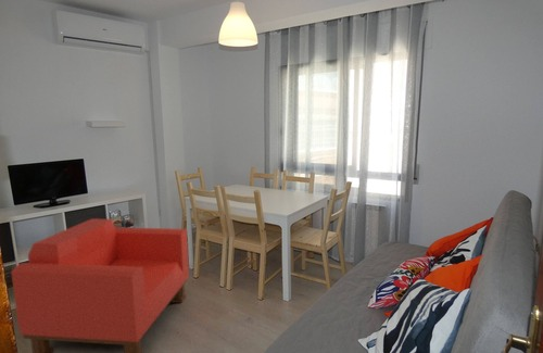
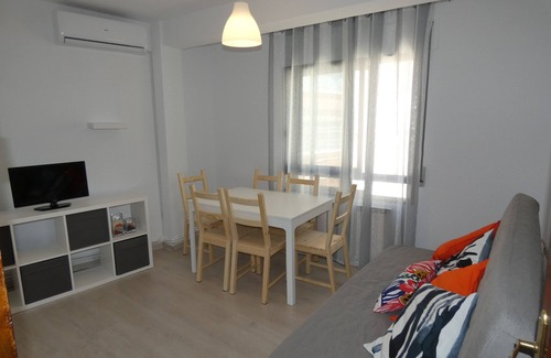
- armchair [10,217,190,353]
